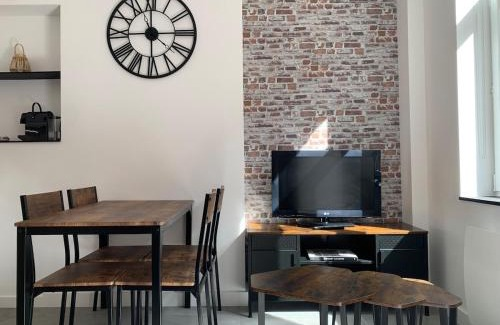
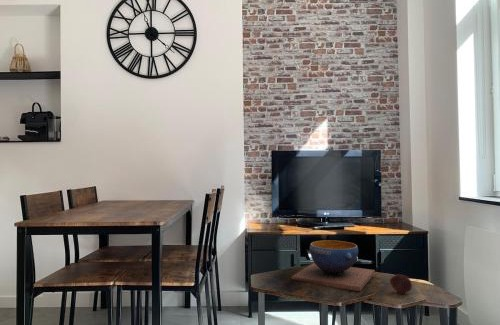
+ decorative bowl [291,239,376,292]
+ apple [389,273,413,295]
